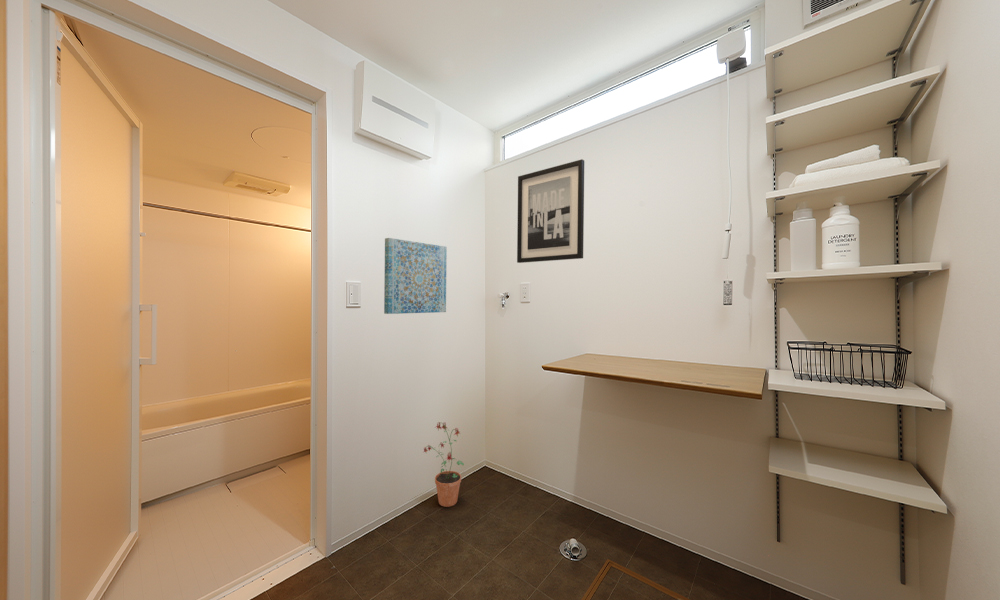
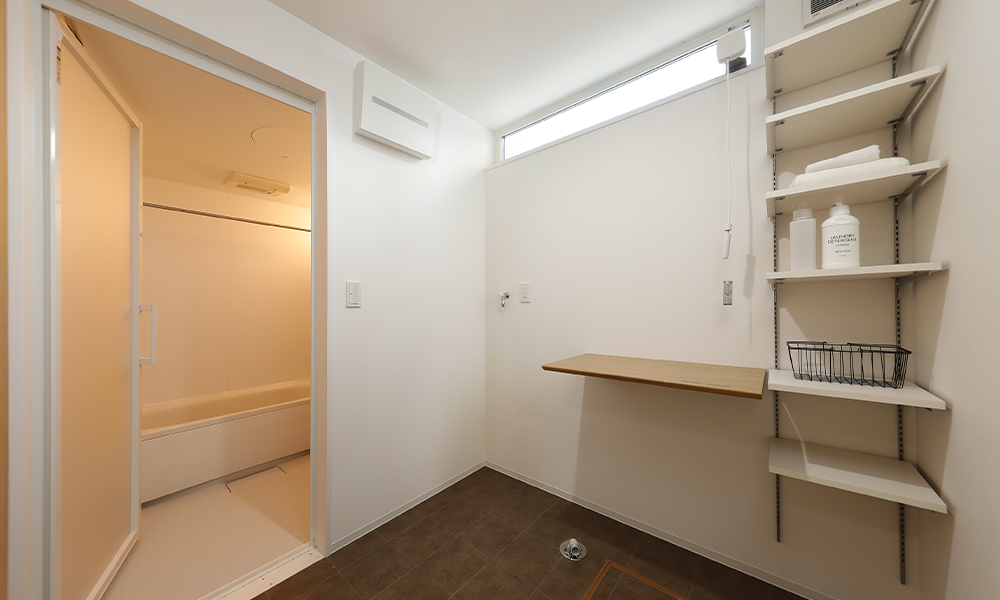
- wall art [383,237,448,315]
- potted plant [422,421,465,508]
- wall art [516,158,585,264]
